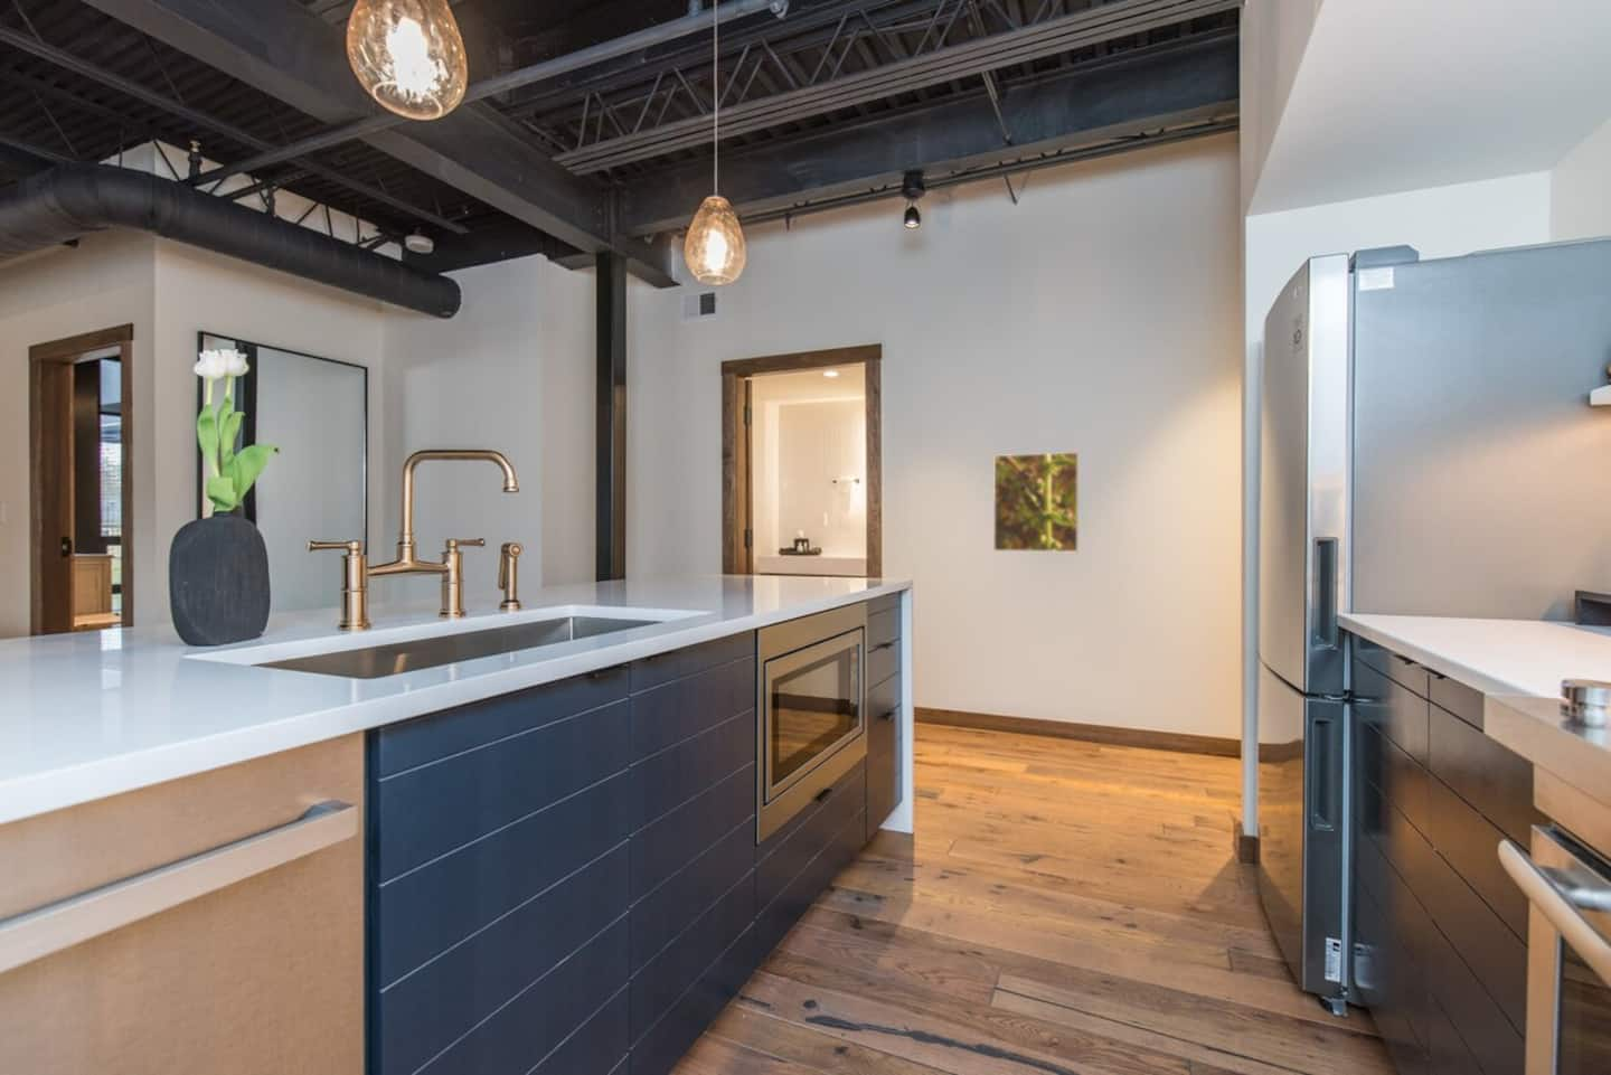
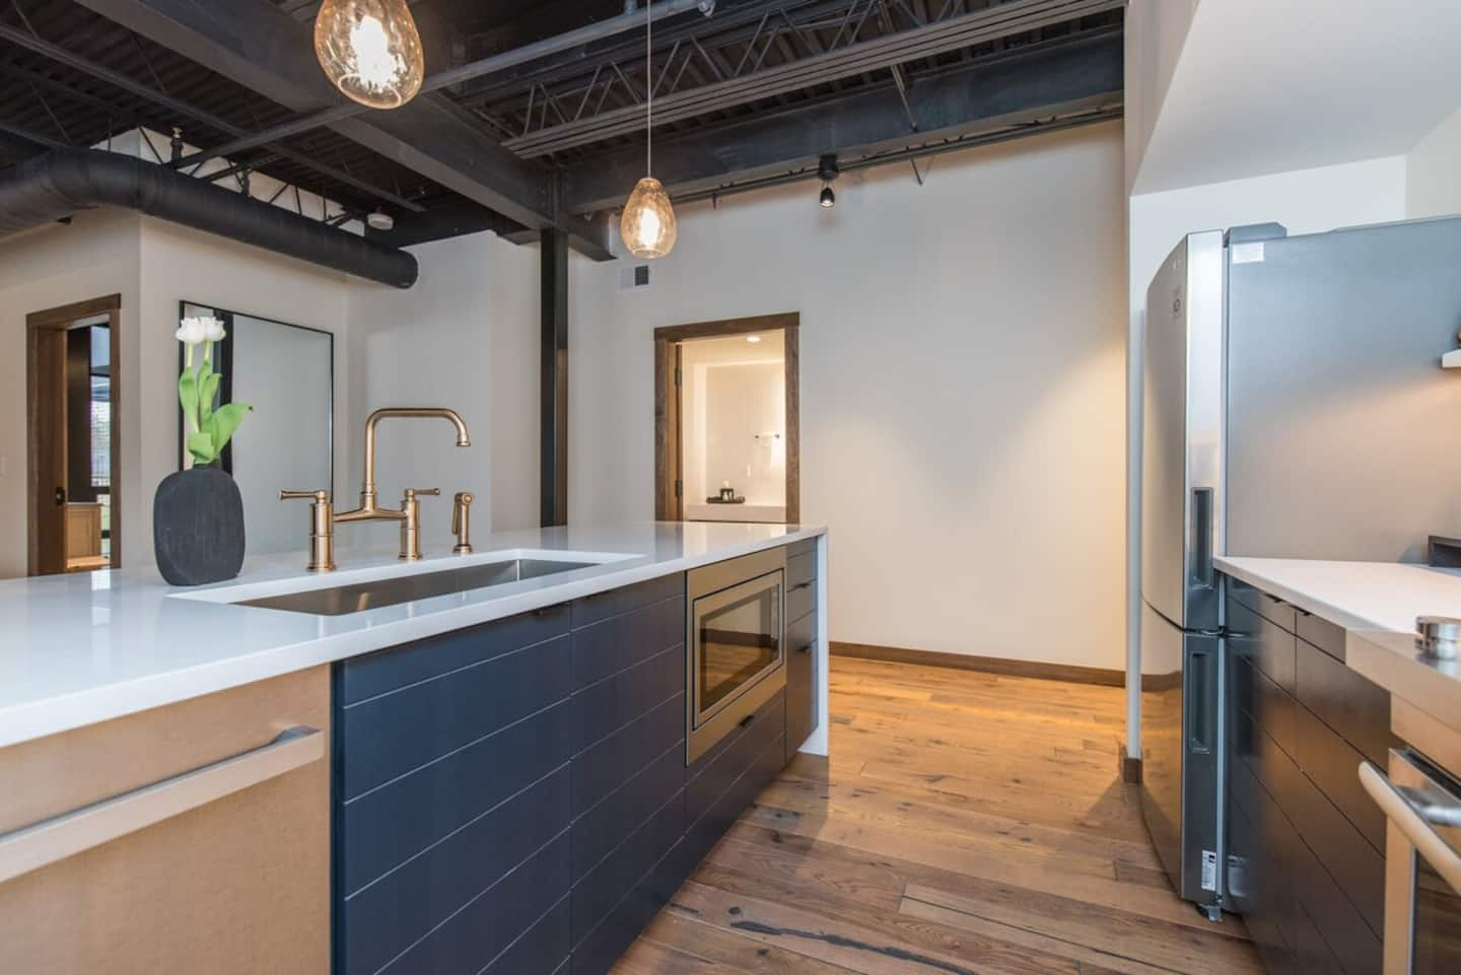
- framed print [992,451,1080,553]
